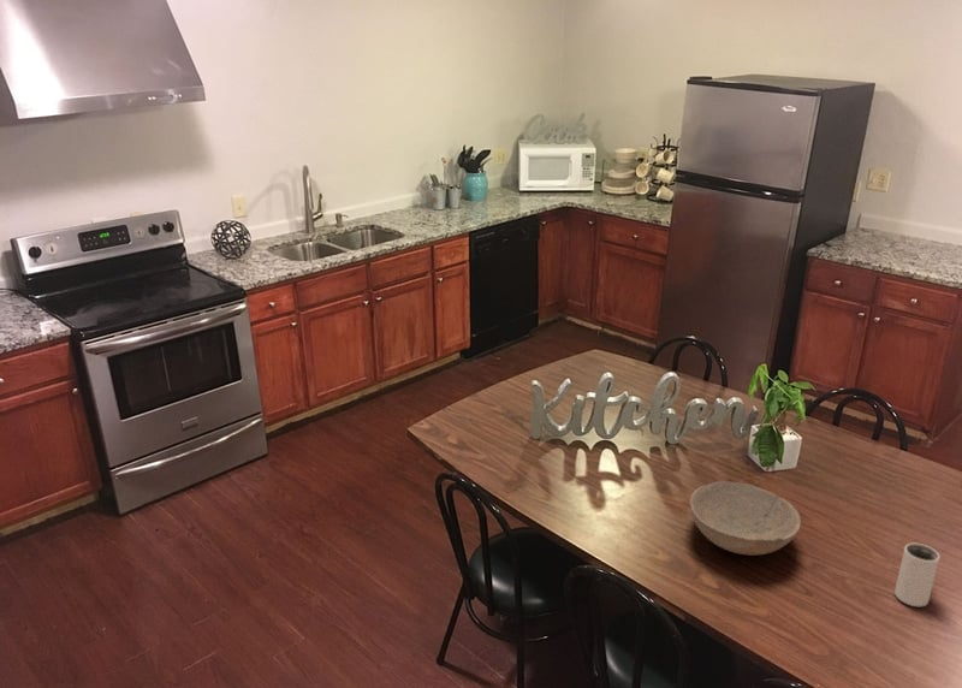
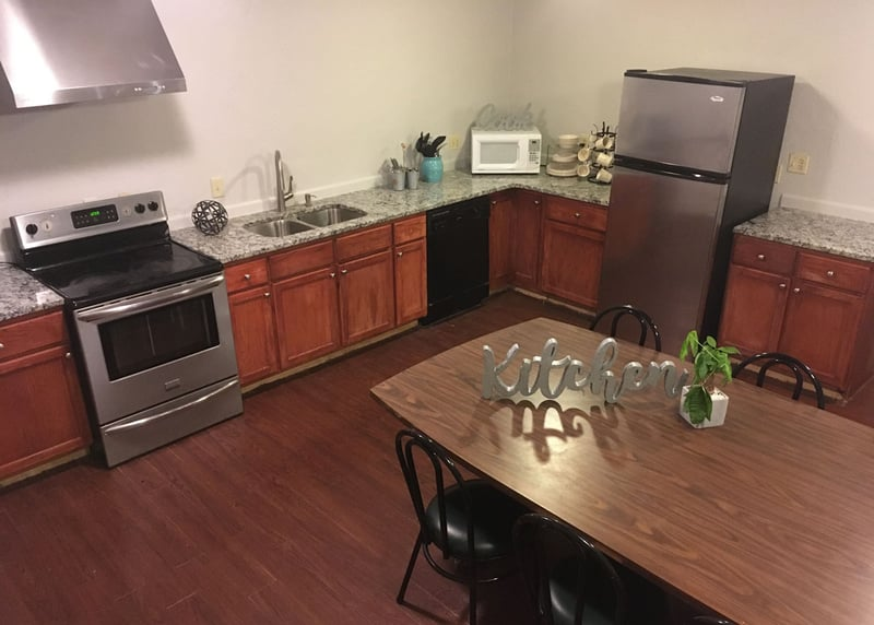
- bowl [689,480,801,556]
- mug [893,542,940,607]
